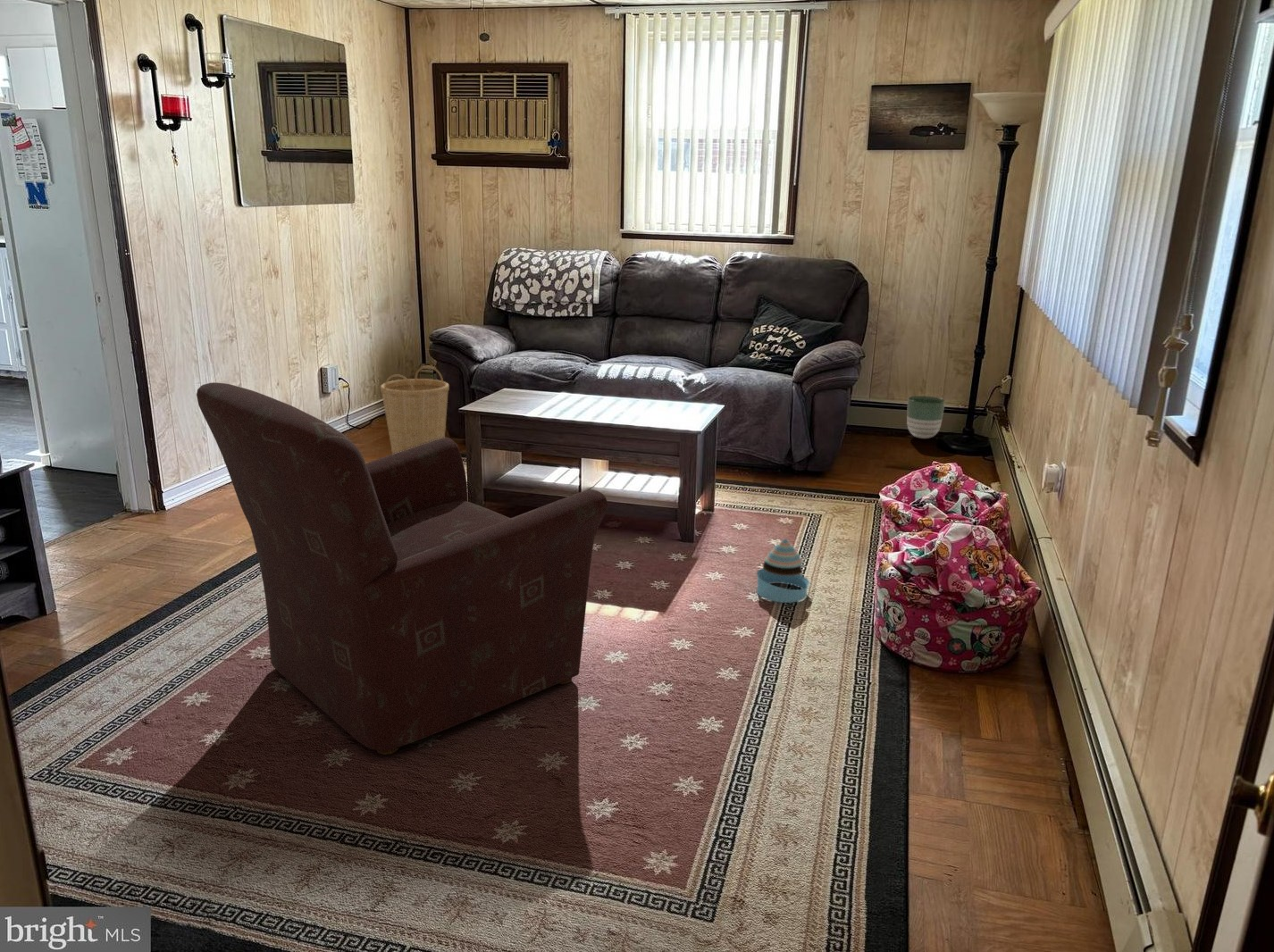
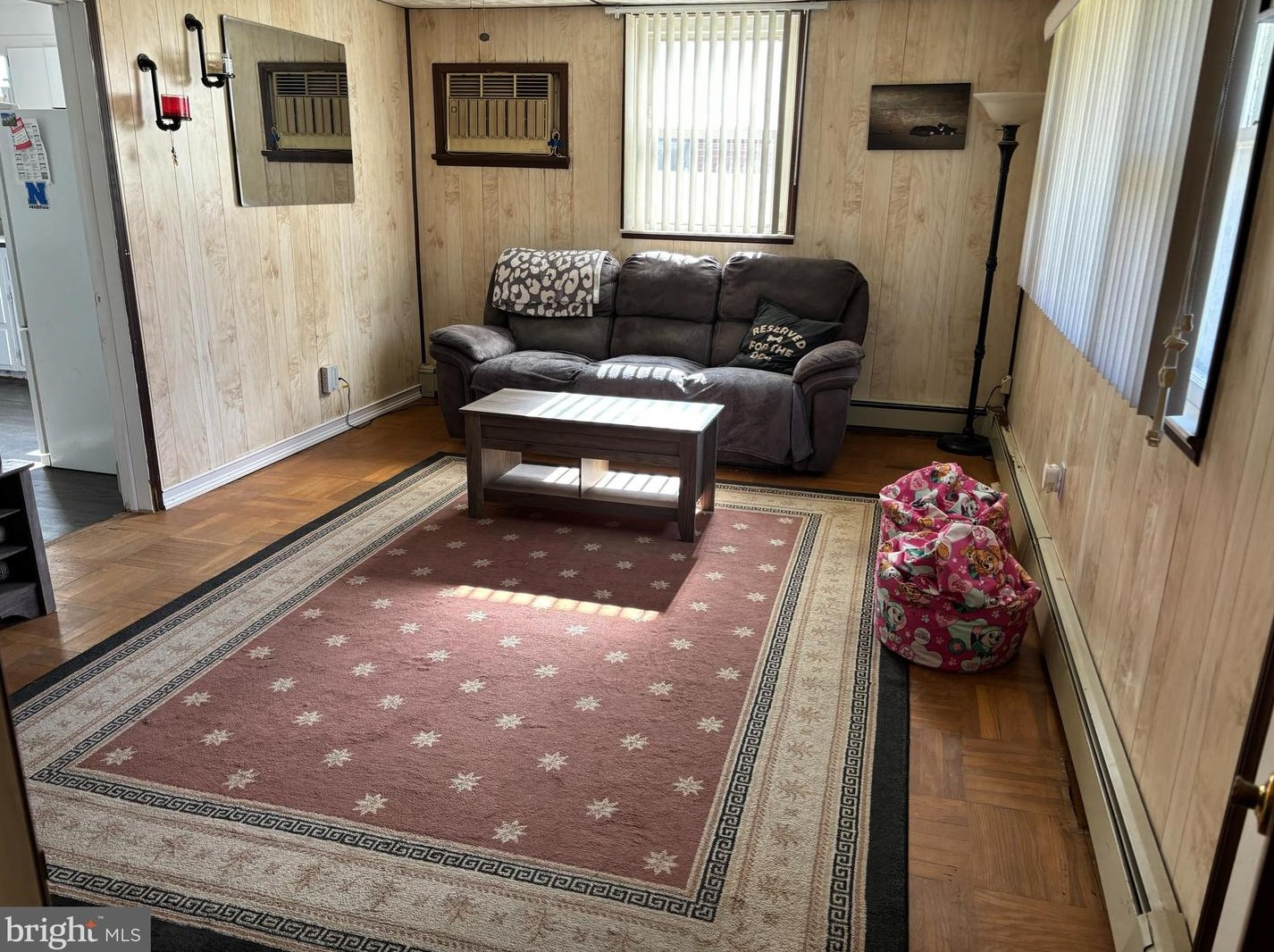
- stacking toy [756,538,811,604]
- planter [906,395,946,439]
- armchair [196,381,608,756]
- basket [380,365,449,455]
